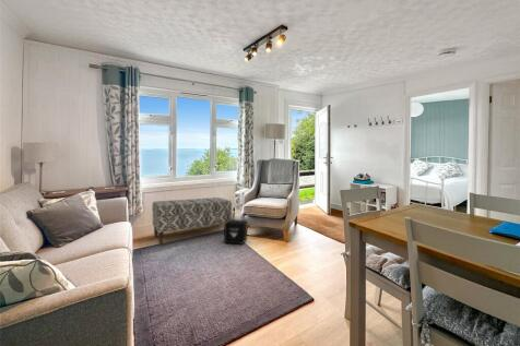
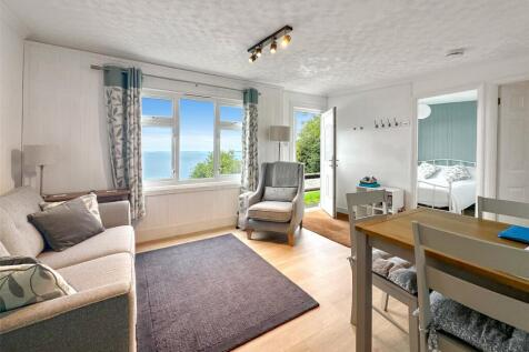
- bench [151,196,233,244]
- air purifier [223,218,248,246]
